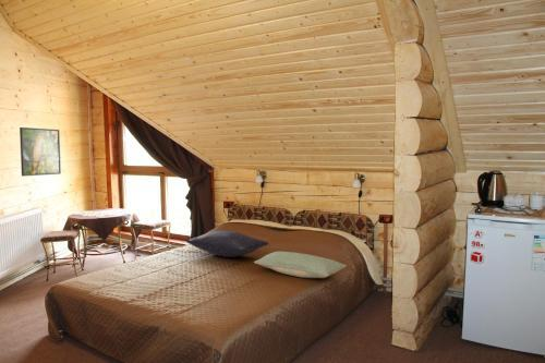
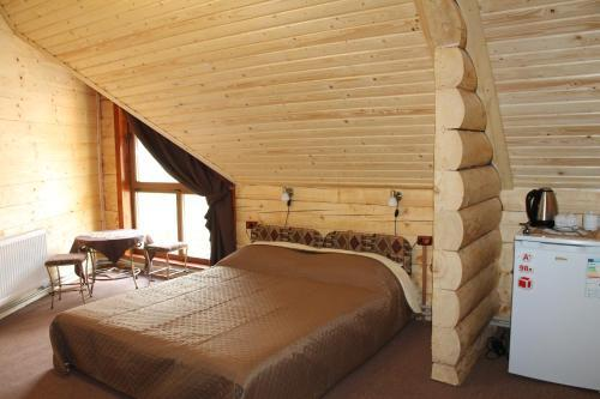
- pillow [185,229,269,258]
- pillow [253,251,348,279]
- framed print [19,126,62,178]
